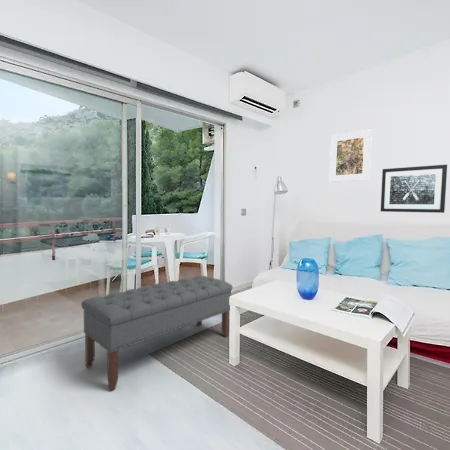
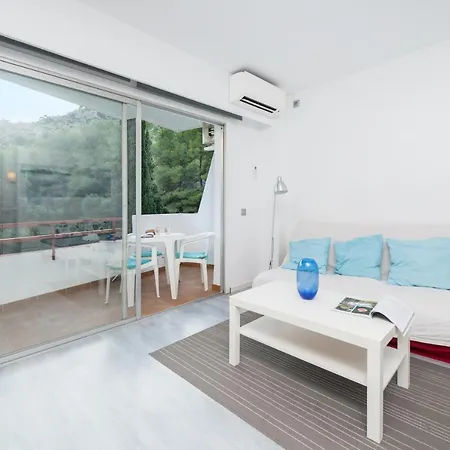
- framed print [329,128,373,183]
- bench [80,275,234,391]
- wall art [380,164,448,214]
